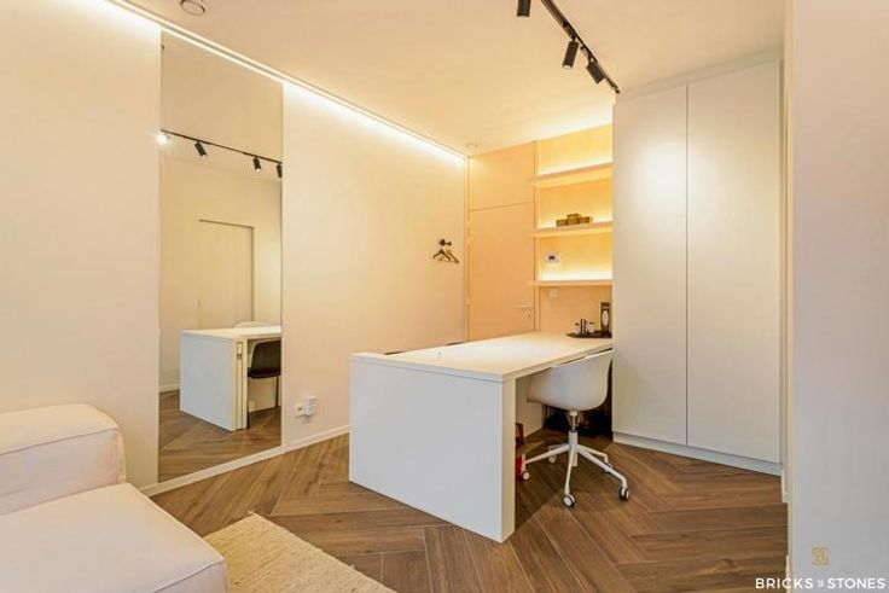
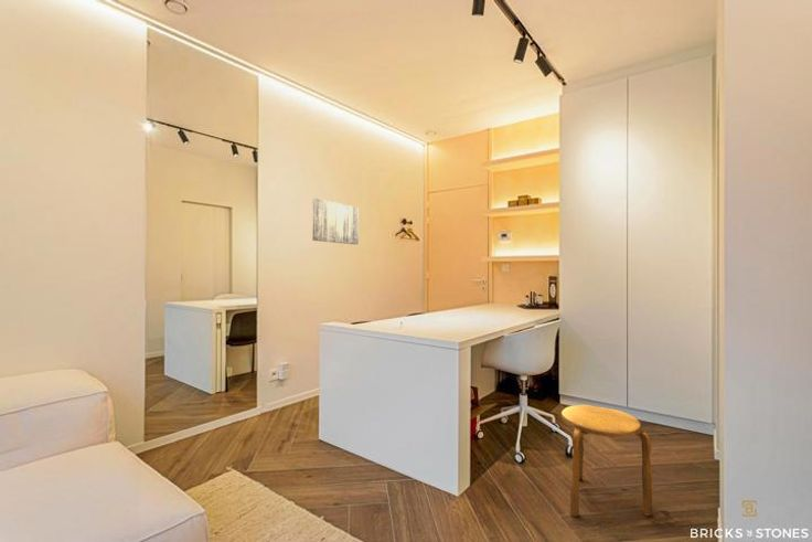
+ stool [560,404,654,518]
+ wall art [311,198,360,245]
